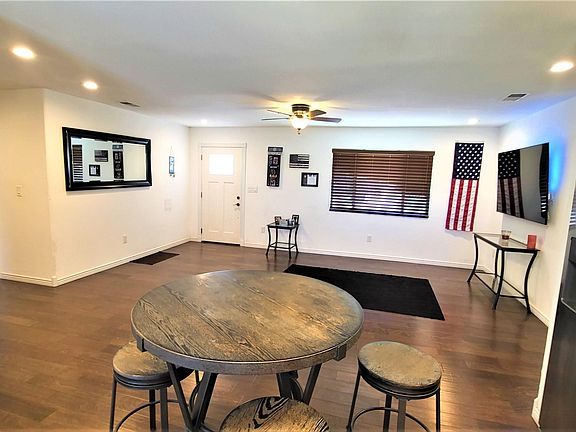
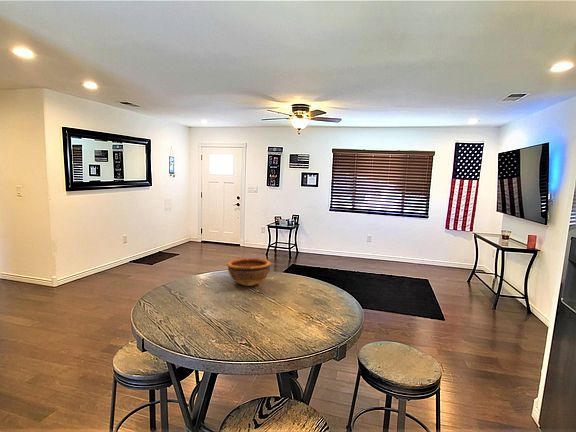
+ bowl [226,257,272,287]
